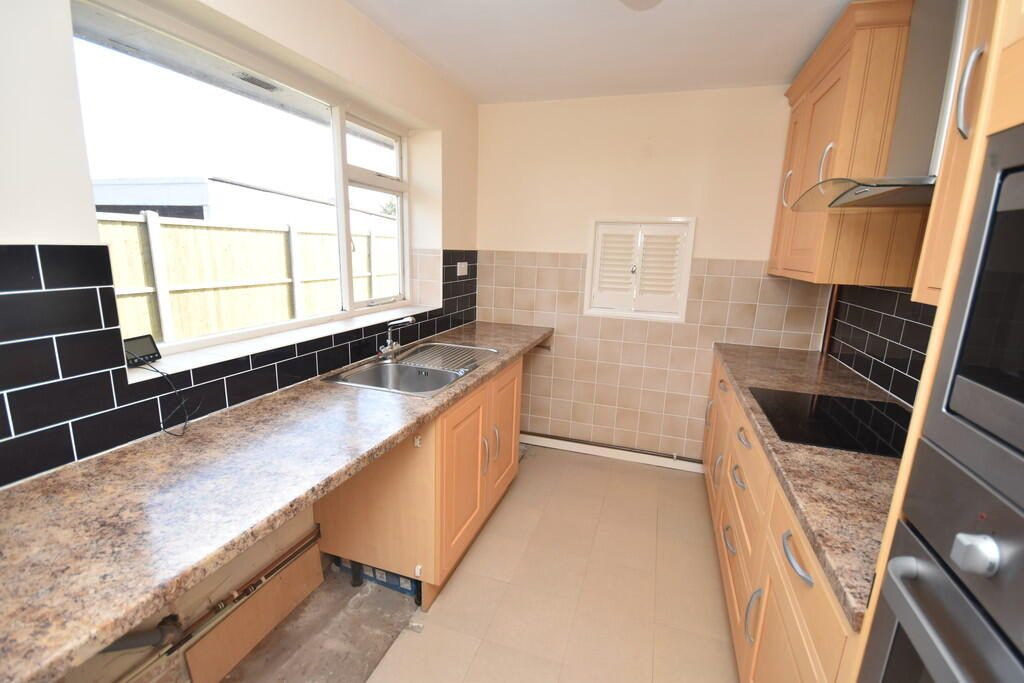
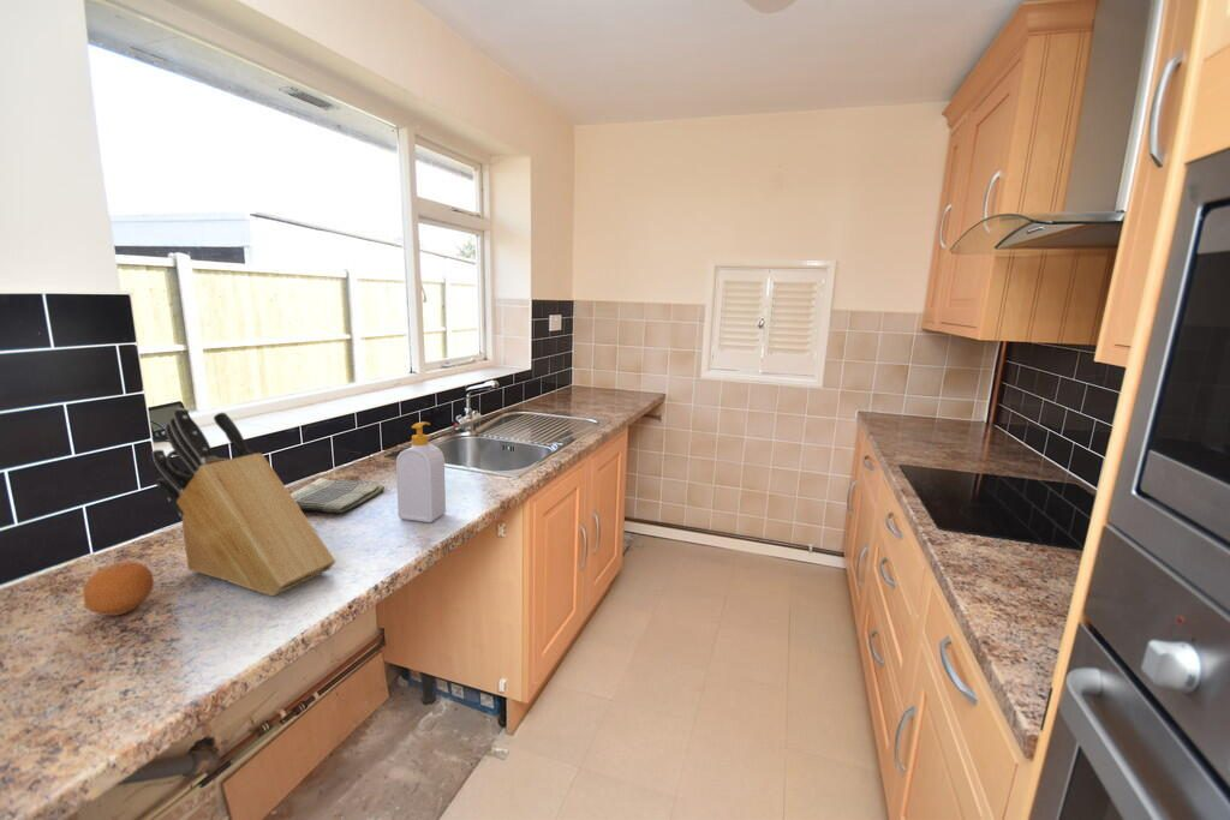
+ dish towel [289,477,386,514]
+ soap bottle [395,420,447,523]
+ knife block [150,407,336,598]
+ fruit [83,561,155,617]
